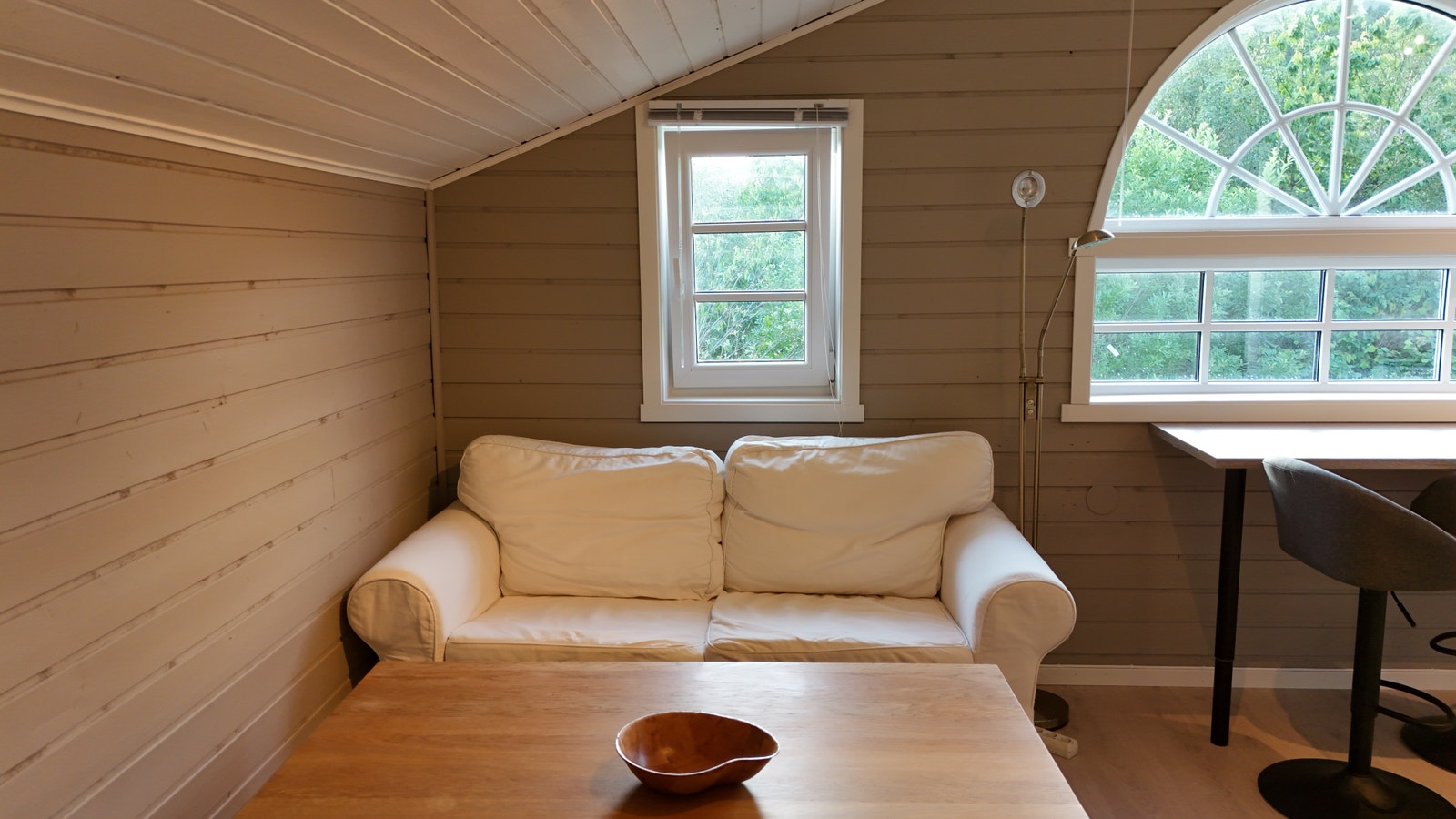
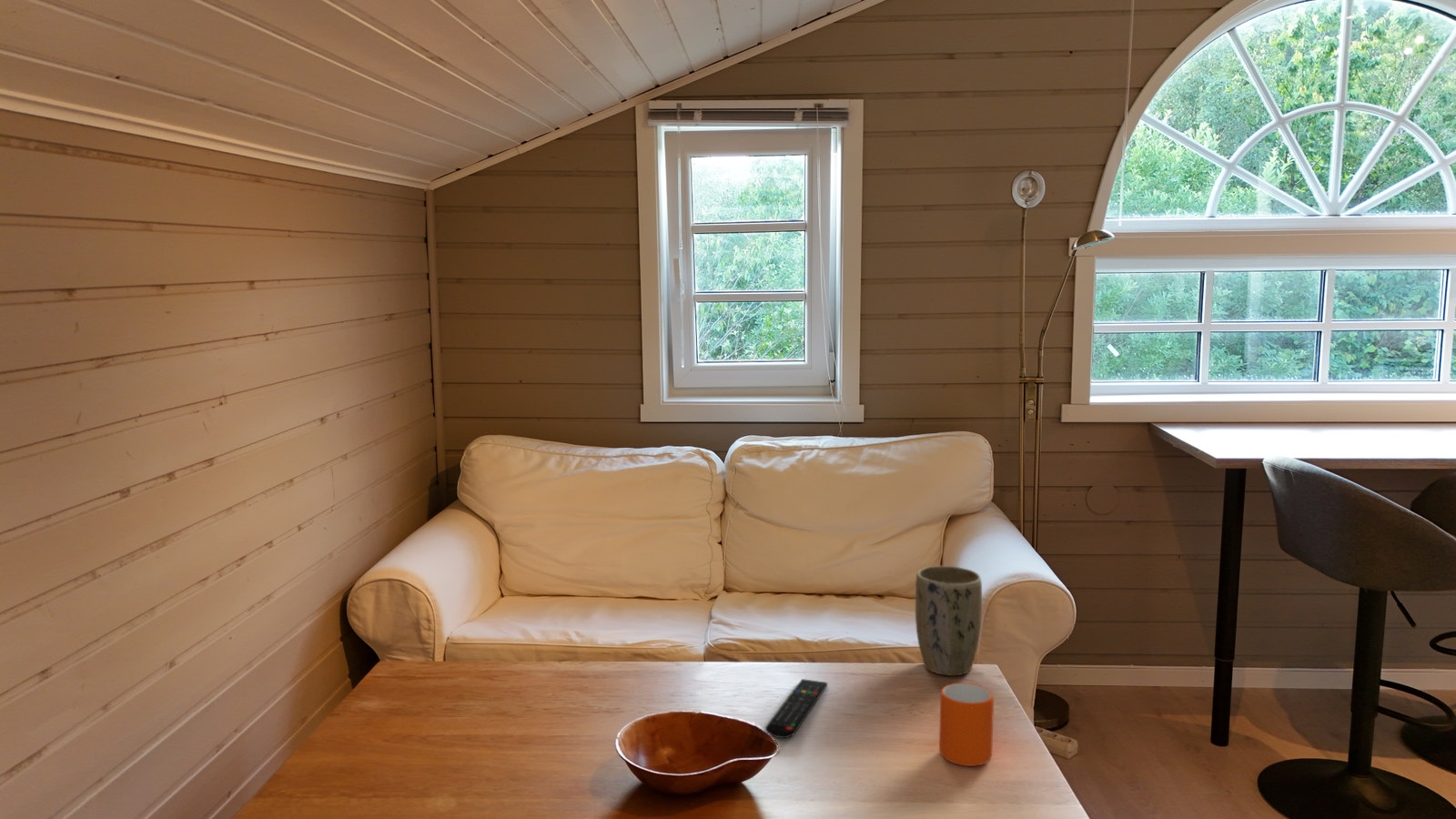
+ remote control [764,678,828,739]
+ mug [938,682,995,767]
+ plant pot [915,565,983,676]
